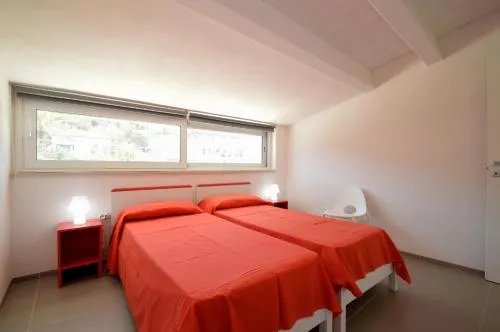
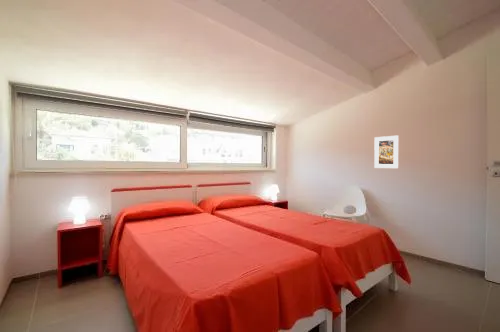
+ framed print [373,134,400,169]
